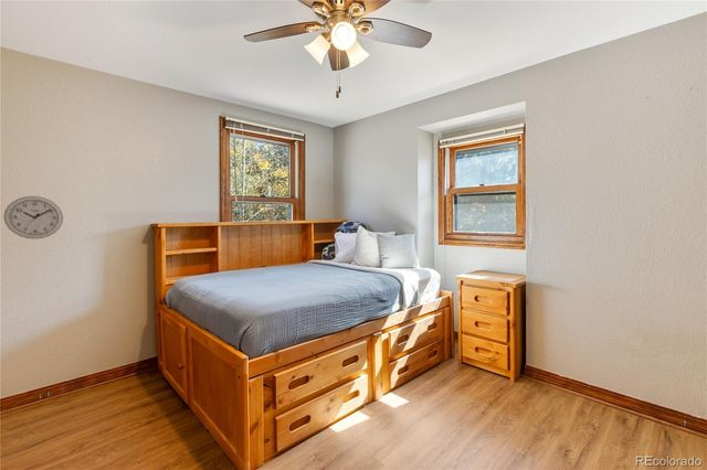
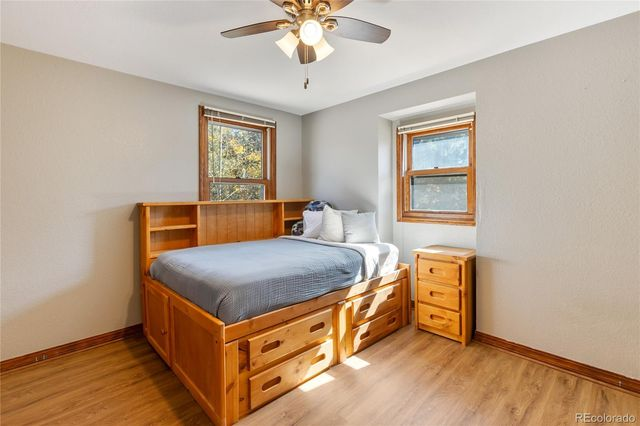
- wall clock [3,195,64,239]
